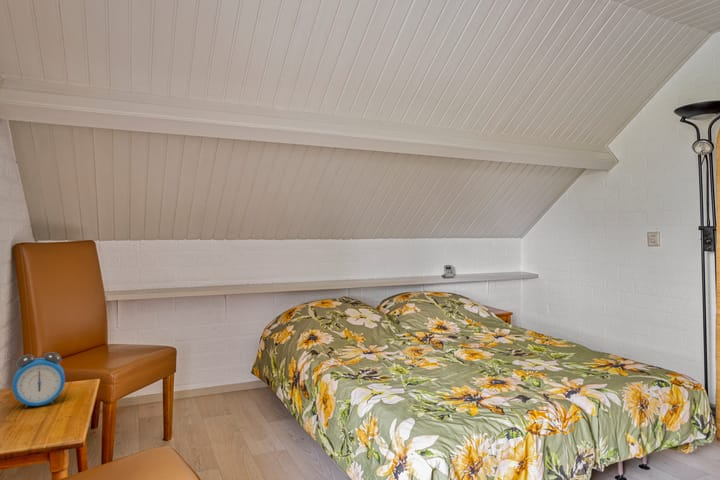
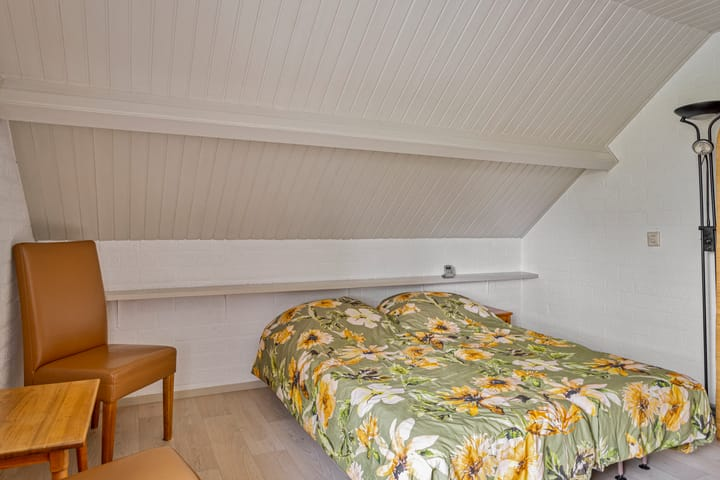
- alarm clock [11,351,66,409]
